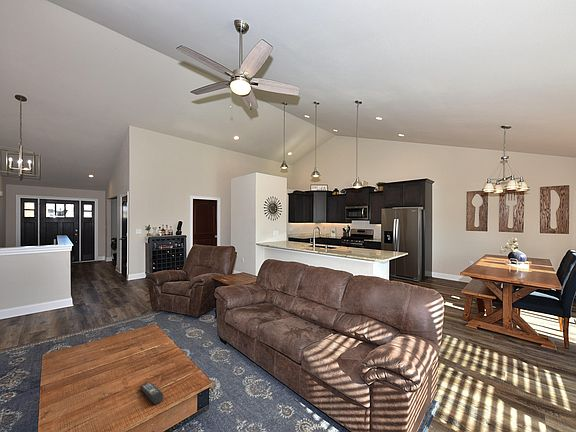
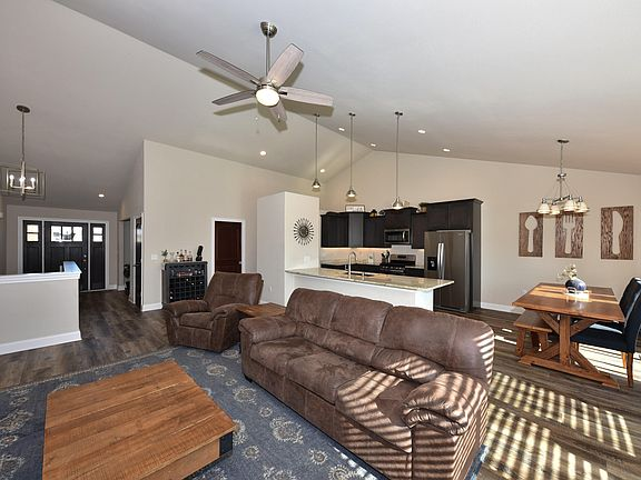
- remote control [139,381,164,405]
